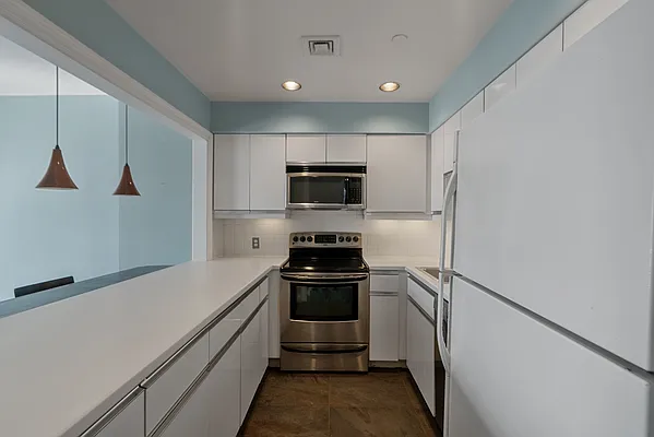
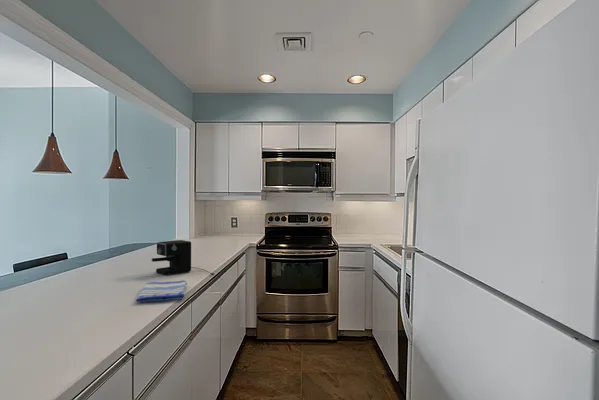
+ coffee maker [151,239,216,276]
+ dish towel [135,279,188,303]
